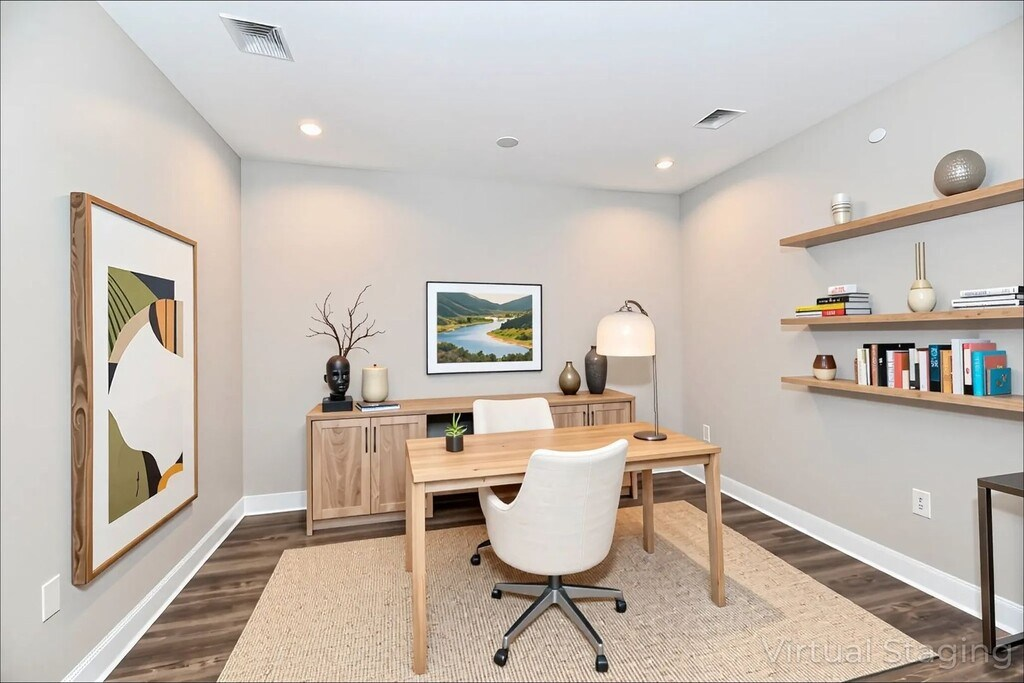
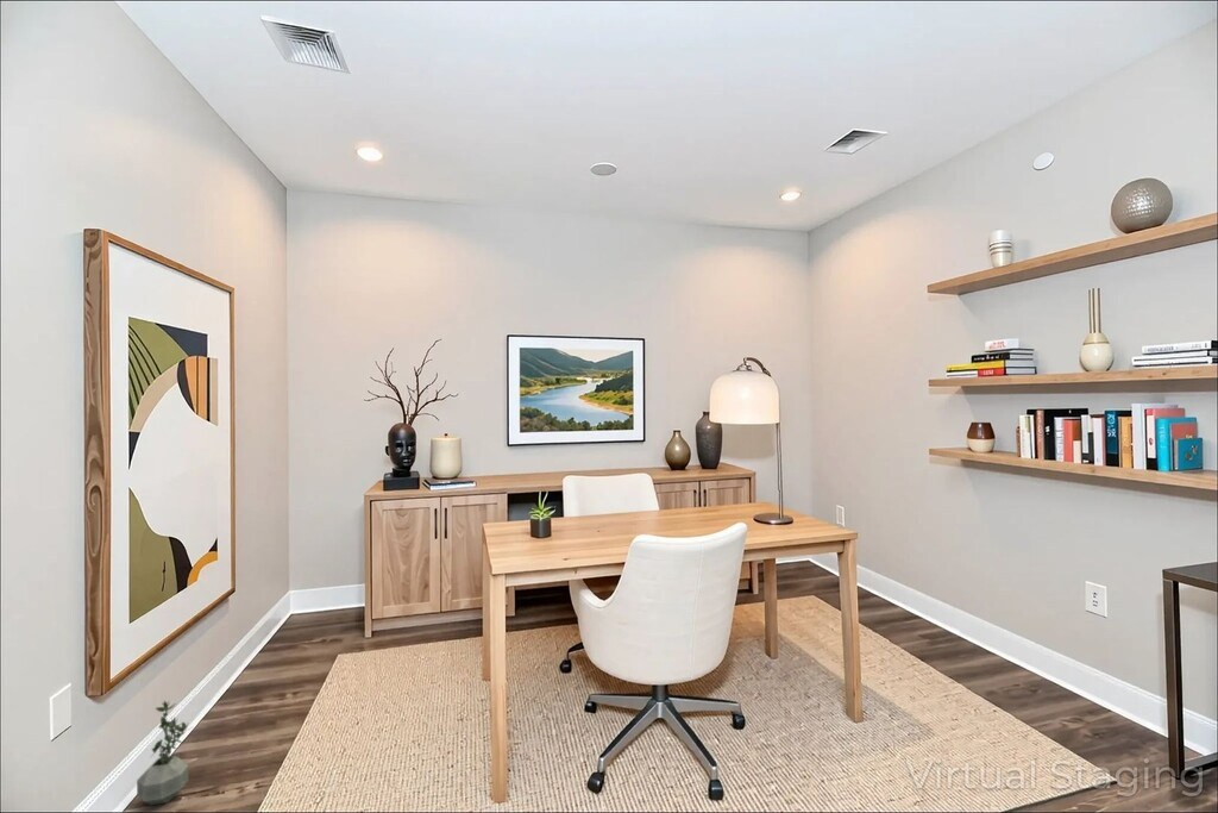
+ potted plant [136,700,192,806]
